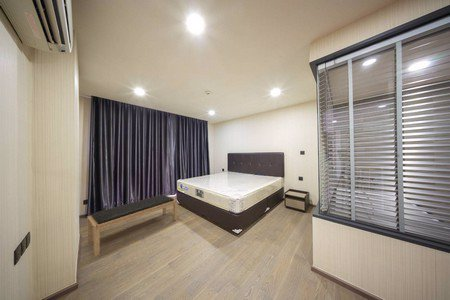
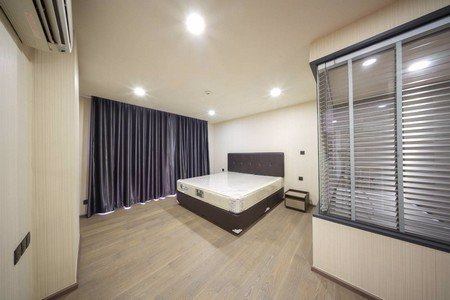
- bench [86,194,178,257]
